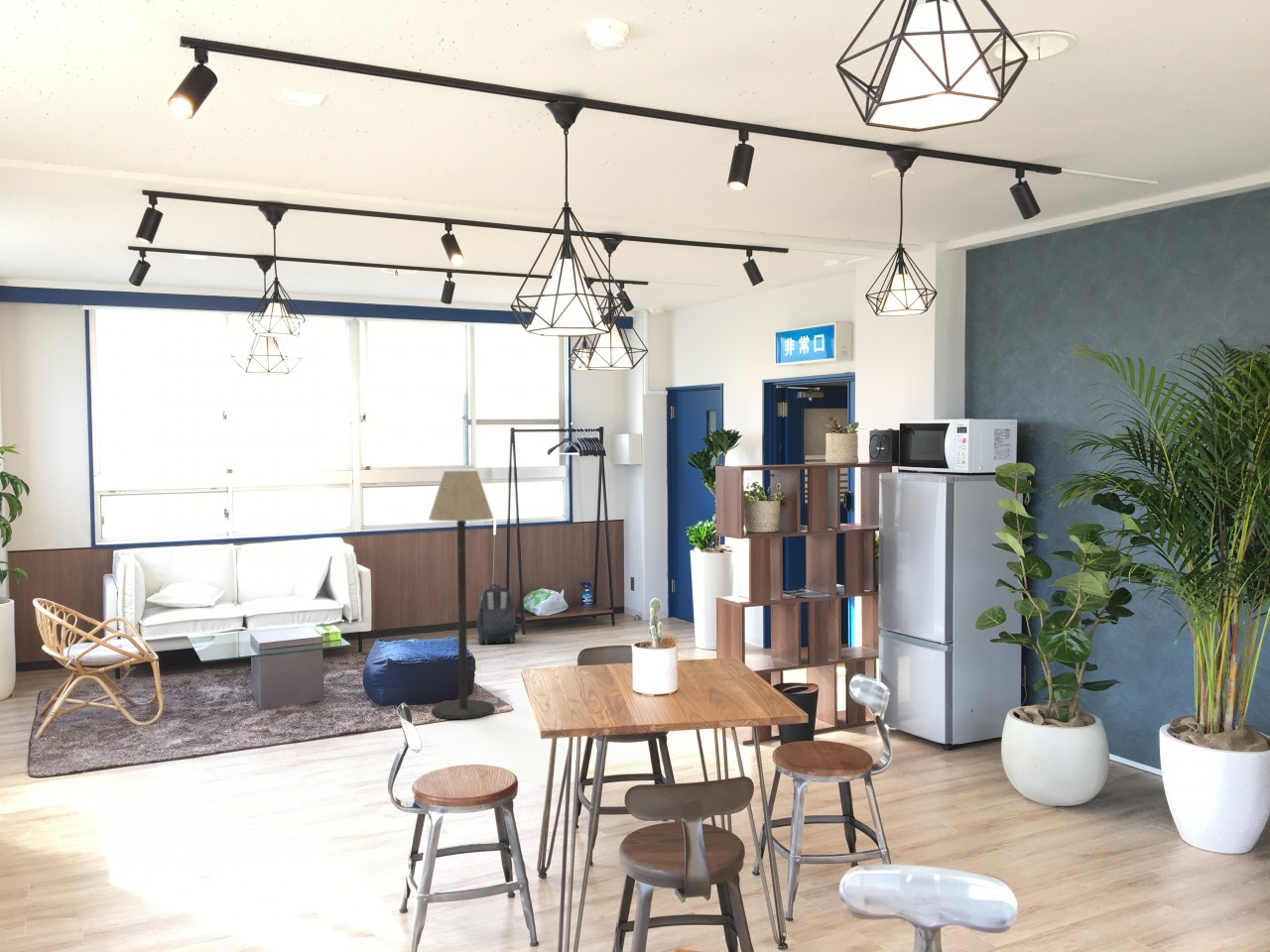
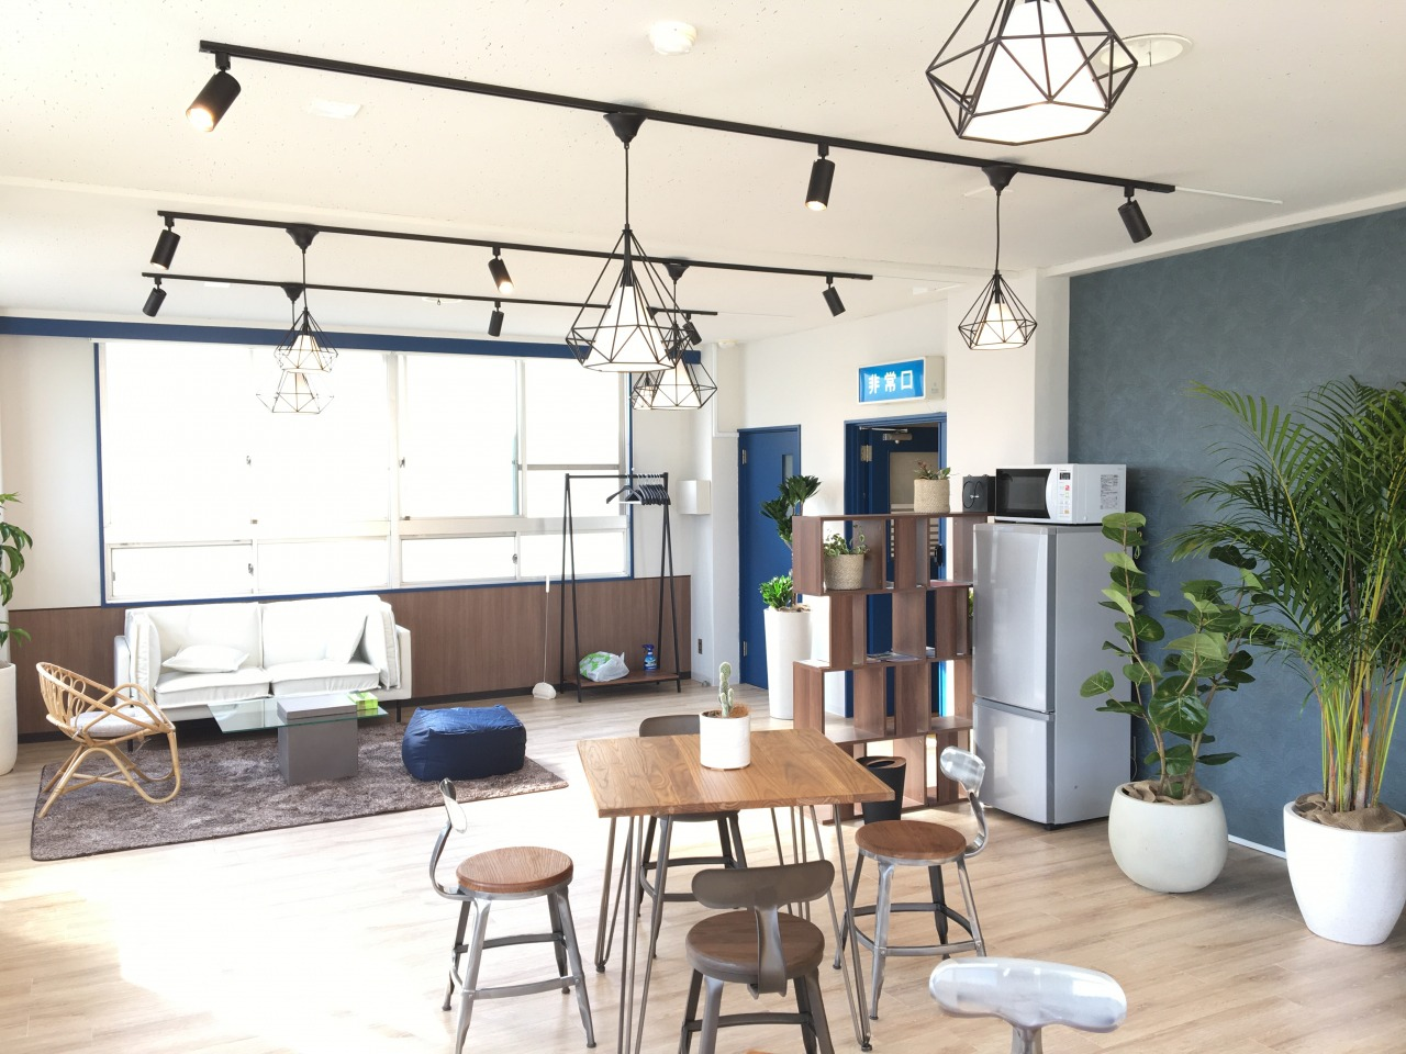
- backpack [475,583,520,646]
- floor lamp [428,470,495,720]
